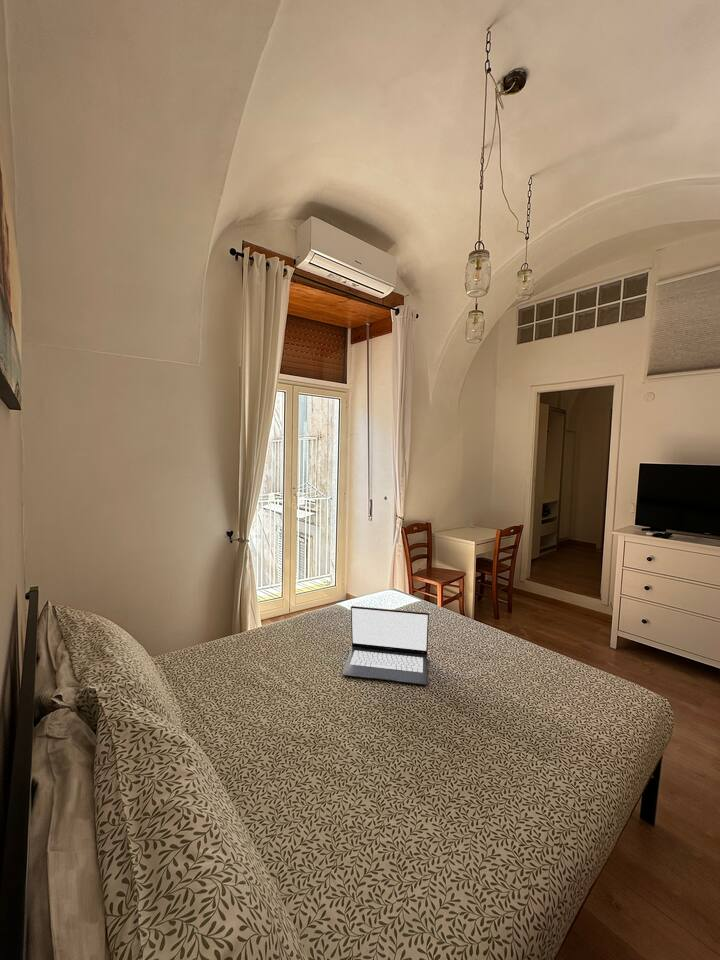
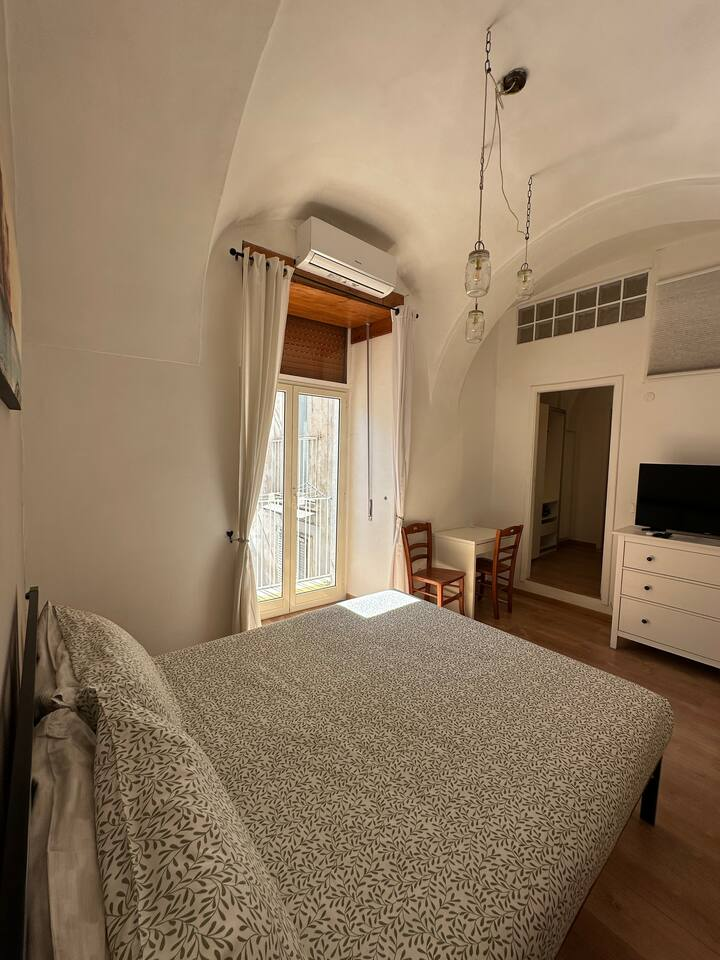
- laptop [341,605,430,686]
